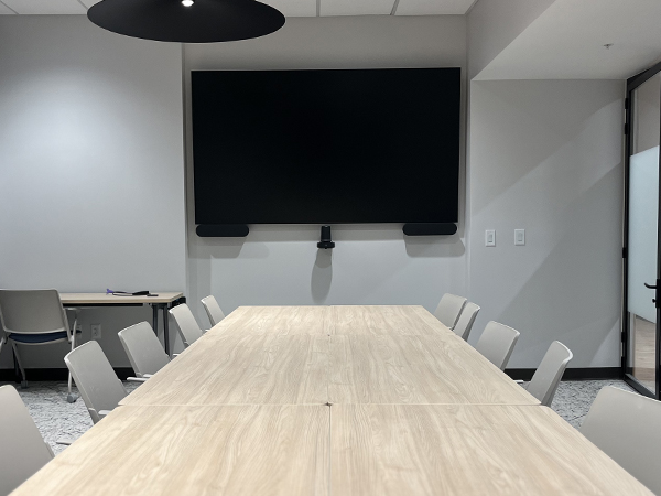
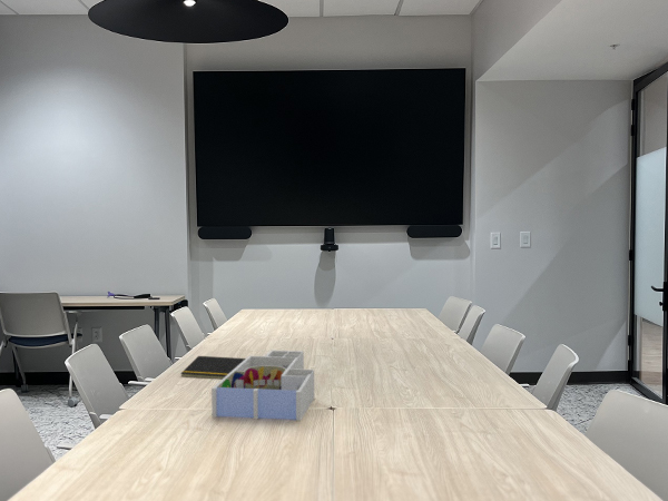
+ desk organizer [210,350,315,422]
+ notepad [179,355,247,380]
